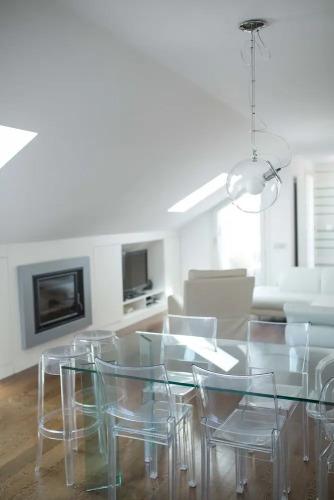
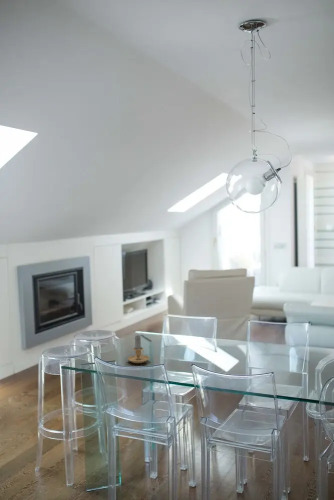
+ candle [127,334,150,364]
